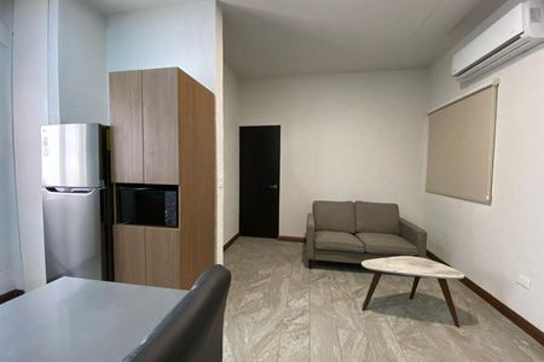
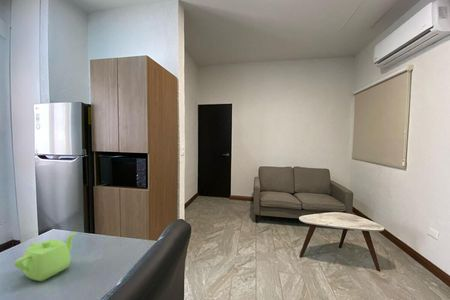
+ teapot [13,231,78,282]
